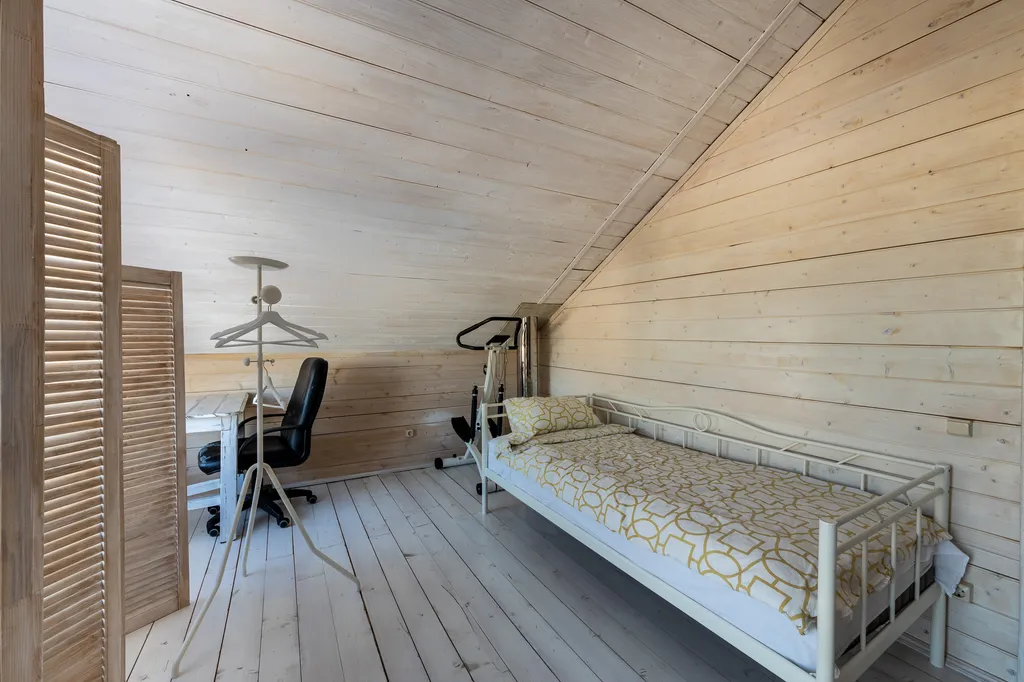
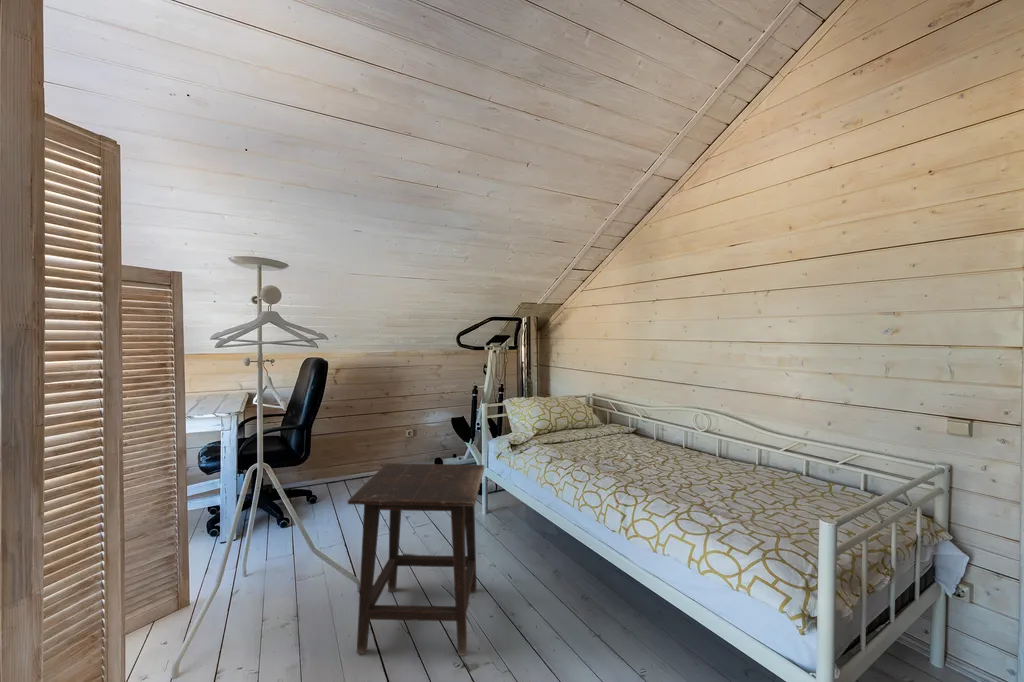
+ side table [347,463,485,656]
